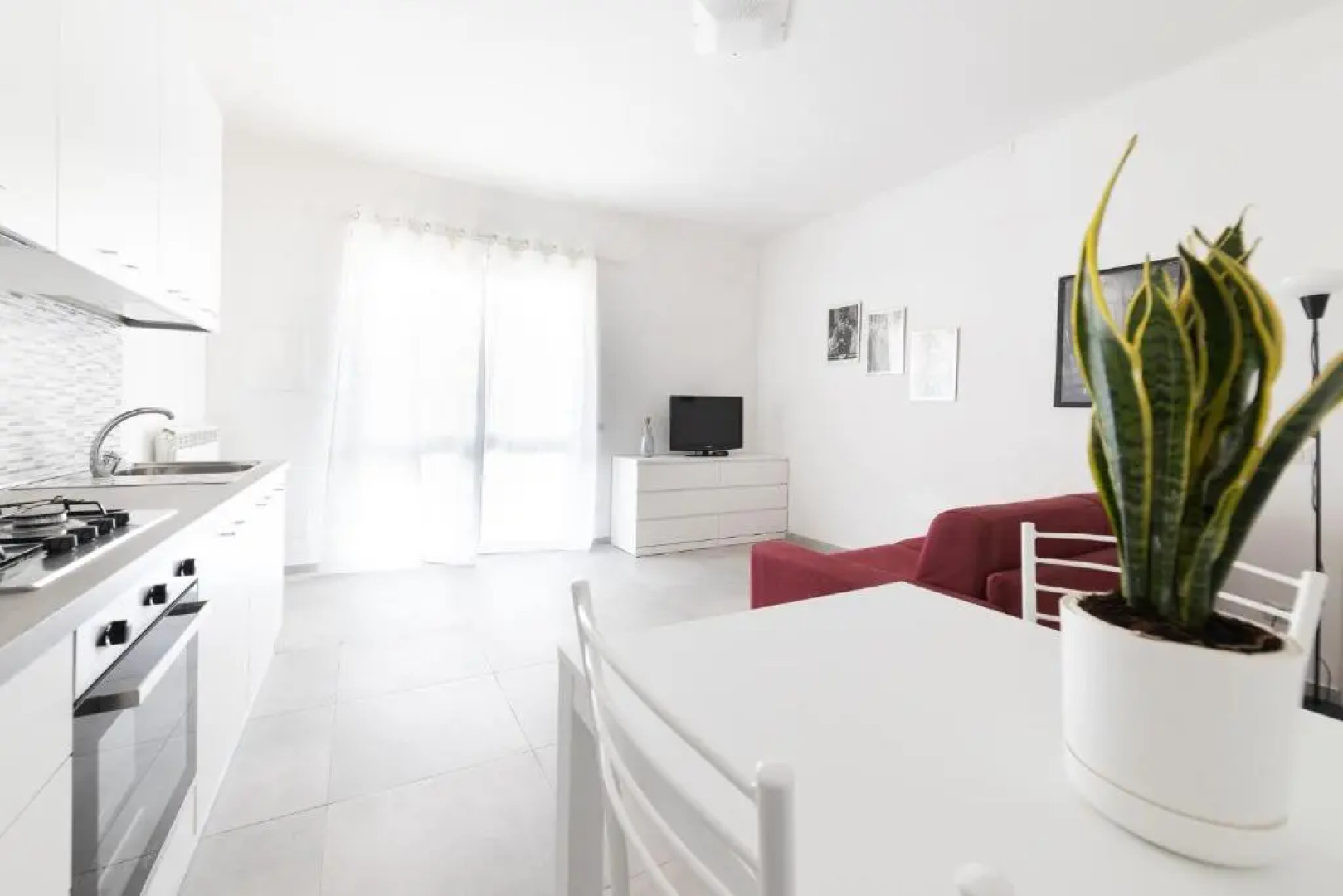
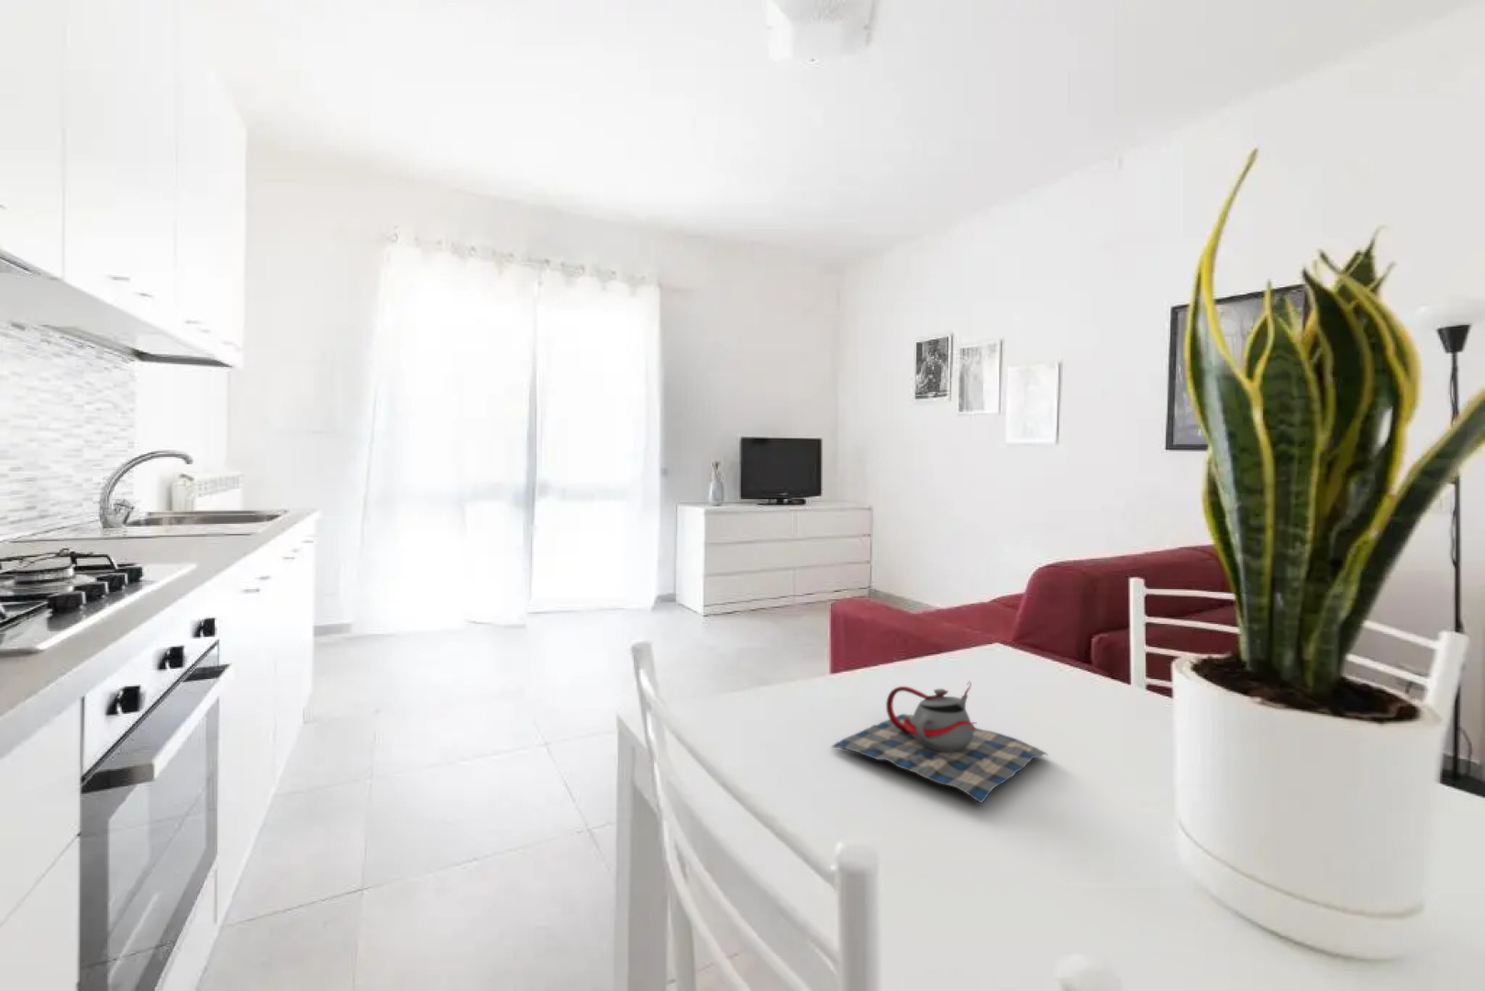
+ teapot [832,681,1049,804]
